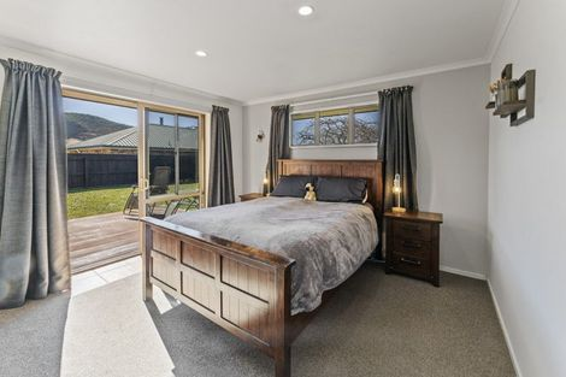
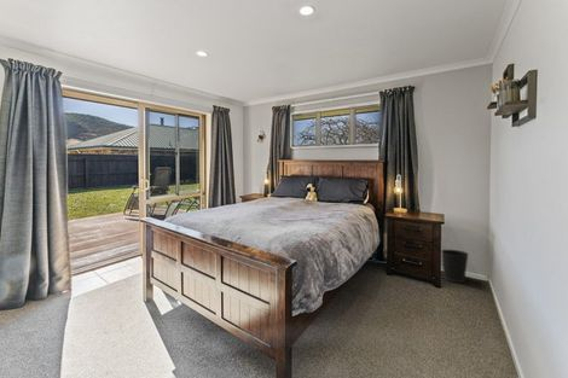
+ wastebasket [440,249,470,284]
